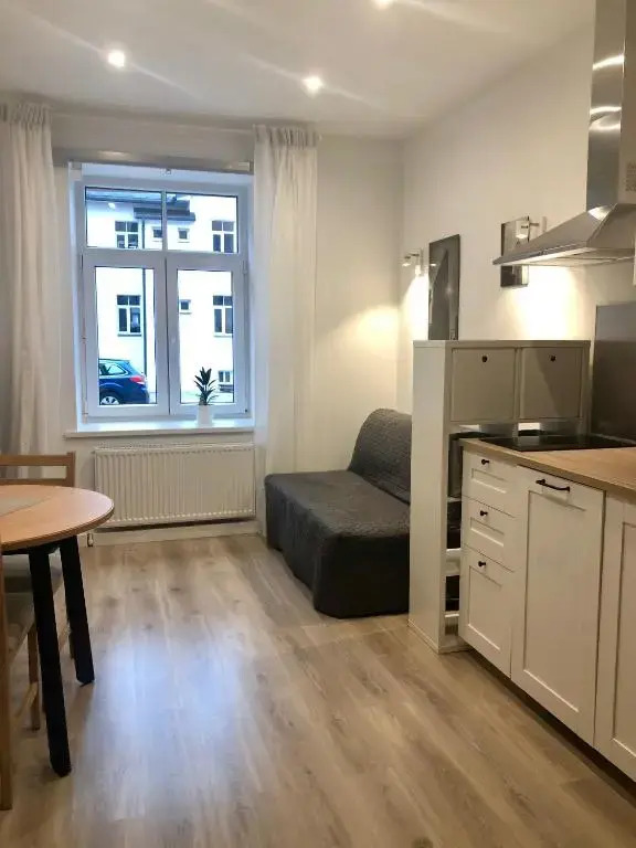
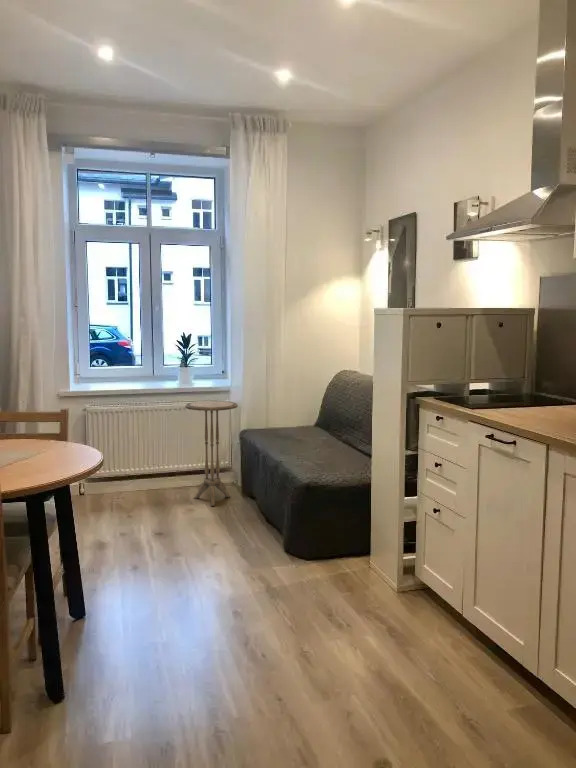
+ side table [184,400,239,507]
